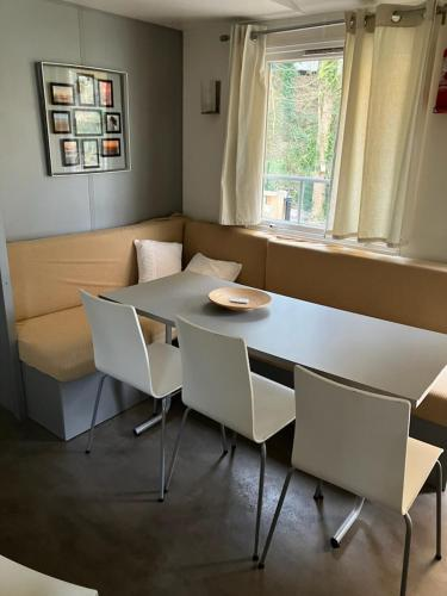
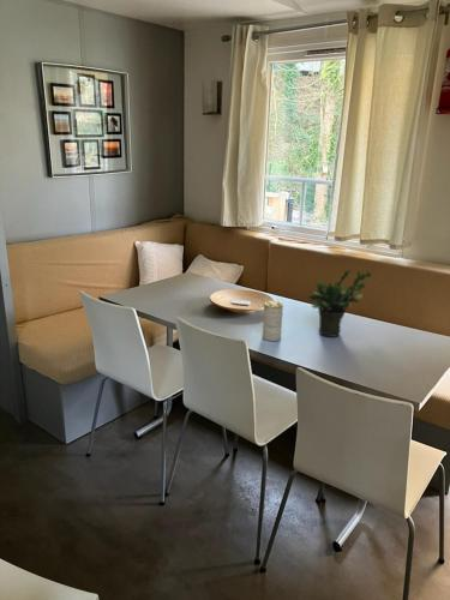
+ potted plant [308,268,372,338]
+ candle [262,300,284,342]
